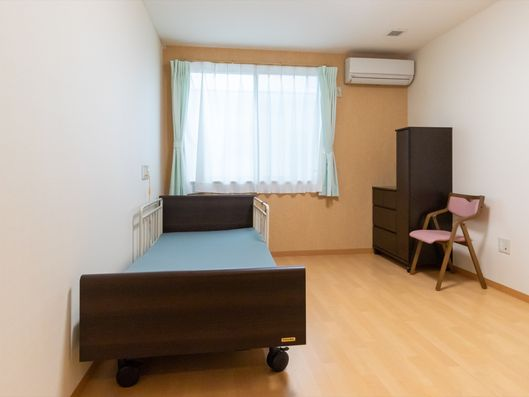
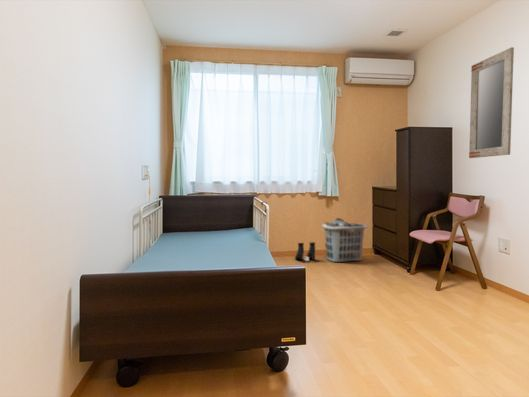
+ home mirror [468,46,515,159]
+ boots [294,241,316,262]
+ clothes hamper [321,217,368,263]
